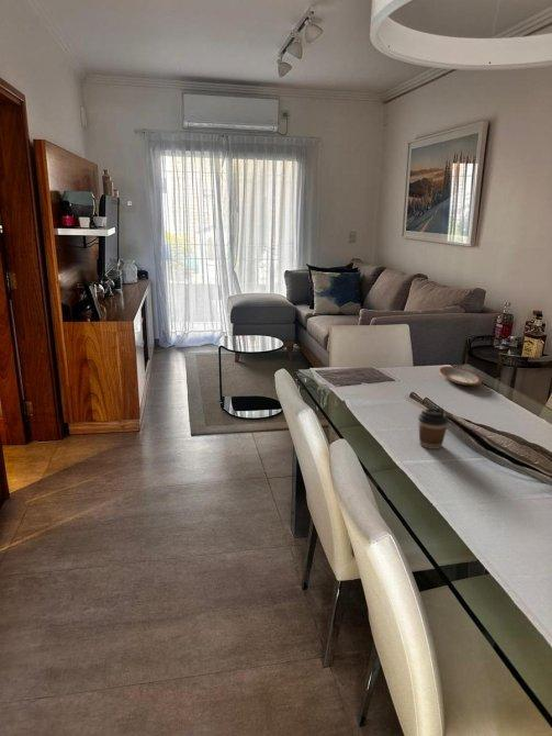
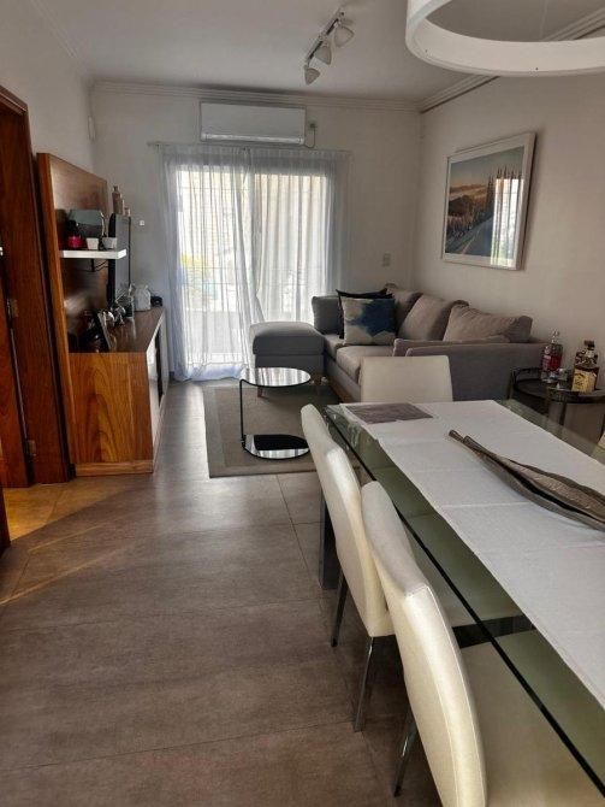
- plate [439,366,483,387]
- coffee cup [417,406,450,450]
